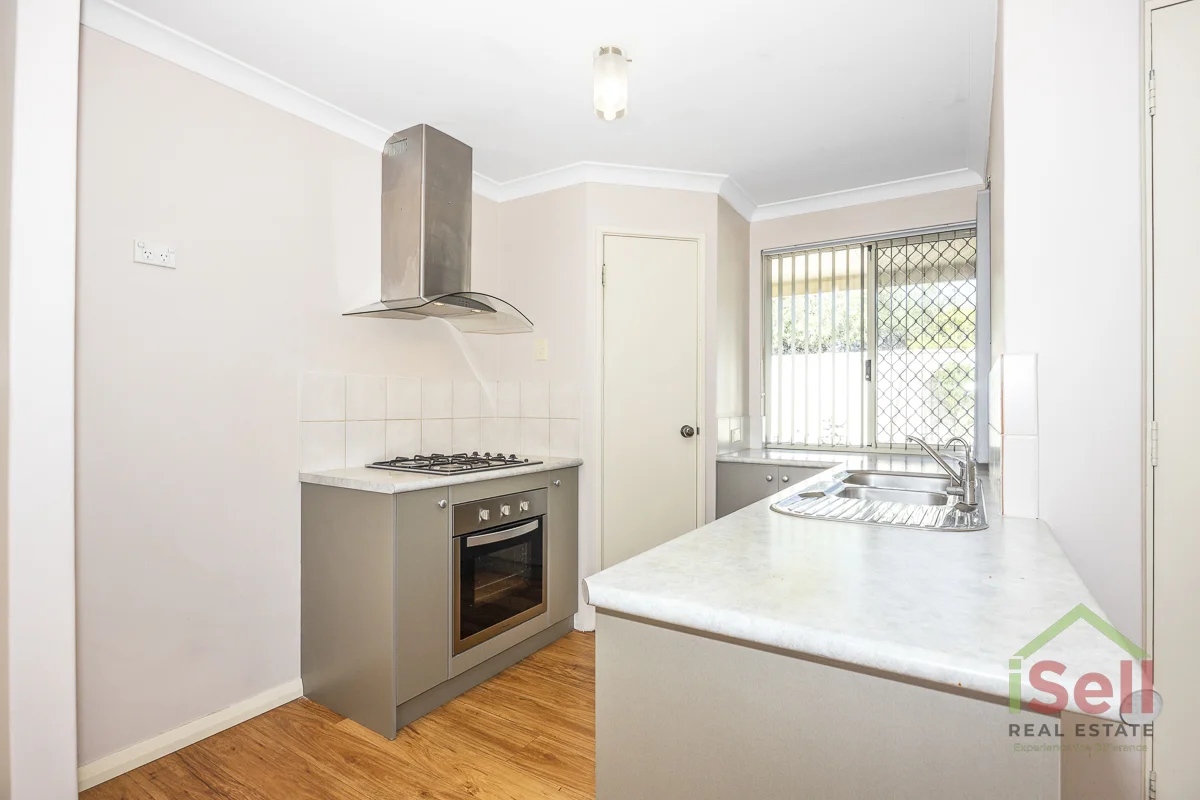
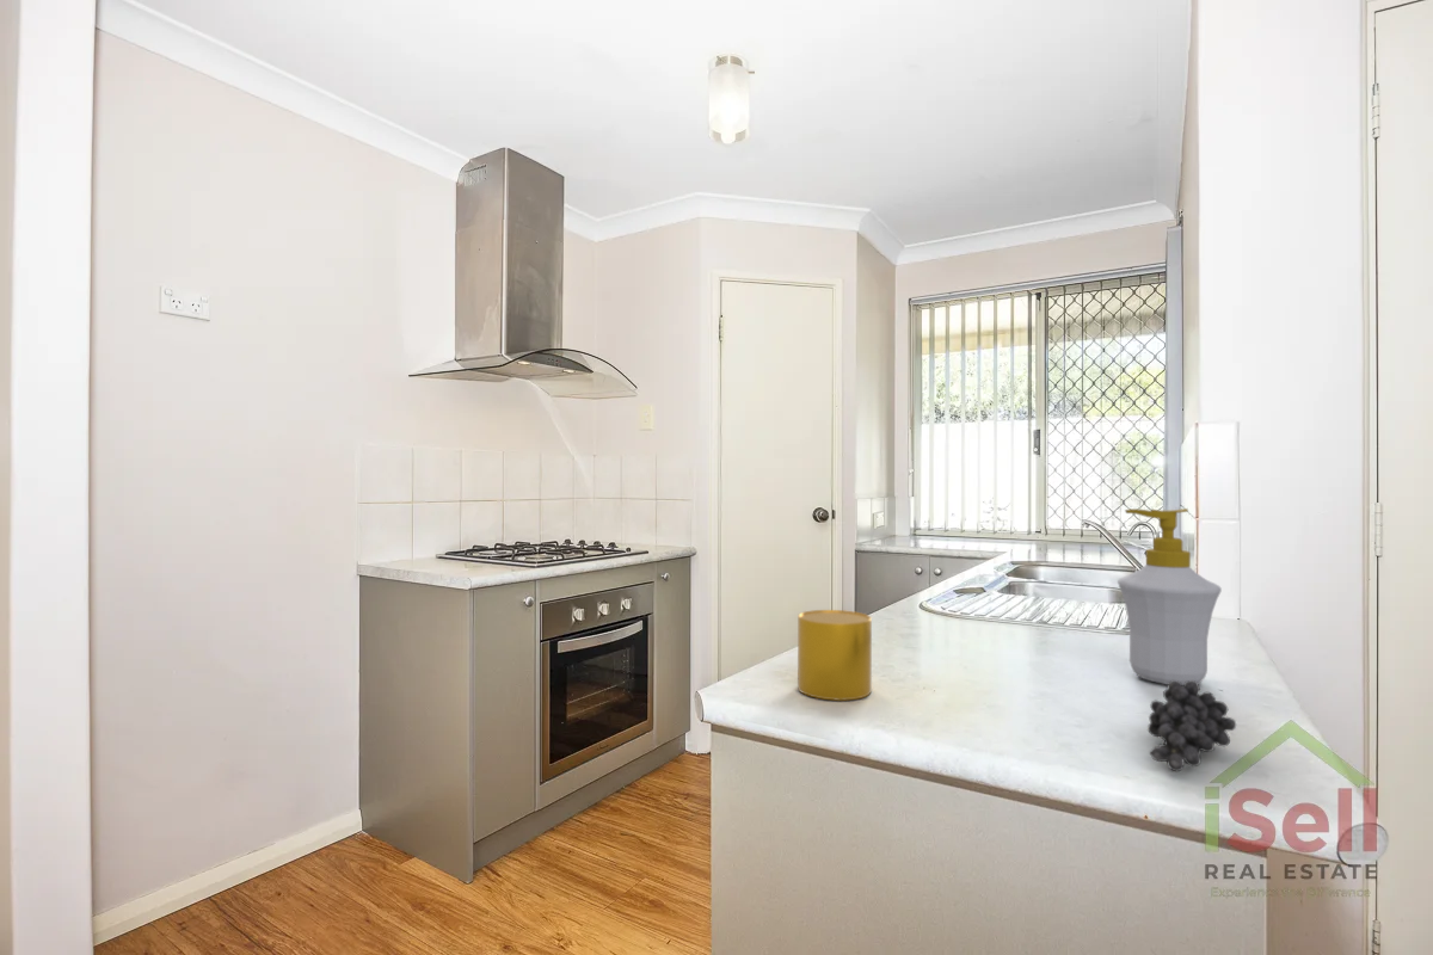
+ fruit [1146,680,1237,772]
+ soap bottle [1117,507,1223,685]
+ cup [797,609,873,702]
